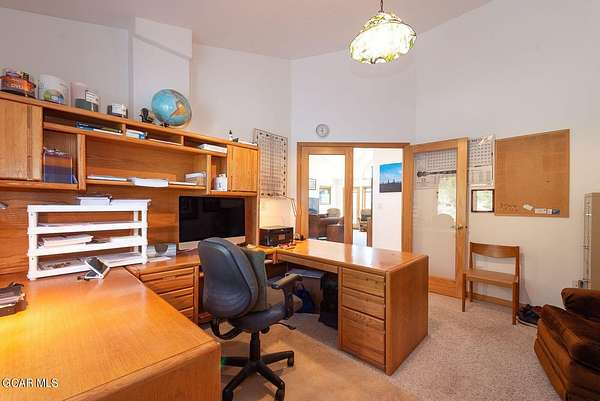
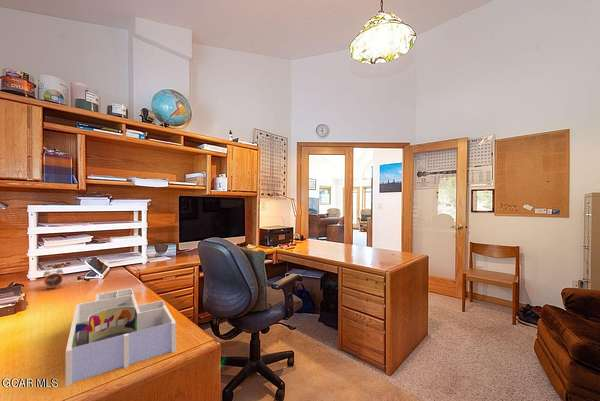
+ alarm clock [42,266,64,291]
+ desk organizer [65,287,177,388]
